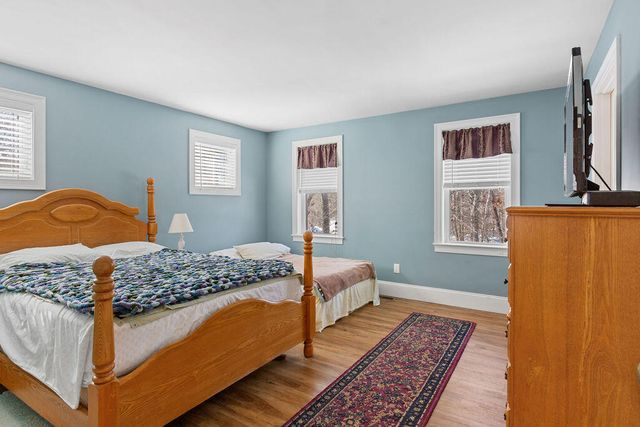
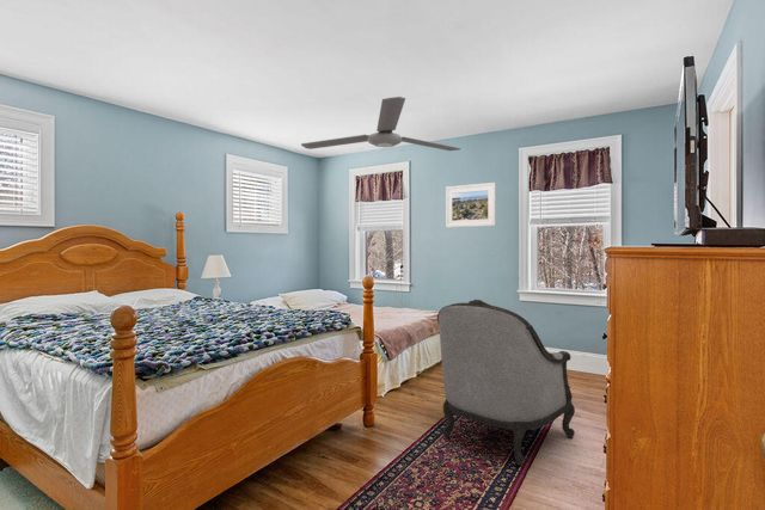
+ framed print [445,182,496,228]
+ ceiling fan [300,96,461,152]
+ armchair [436,299,576,467]
